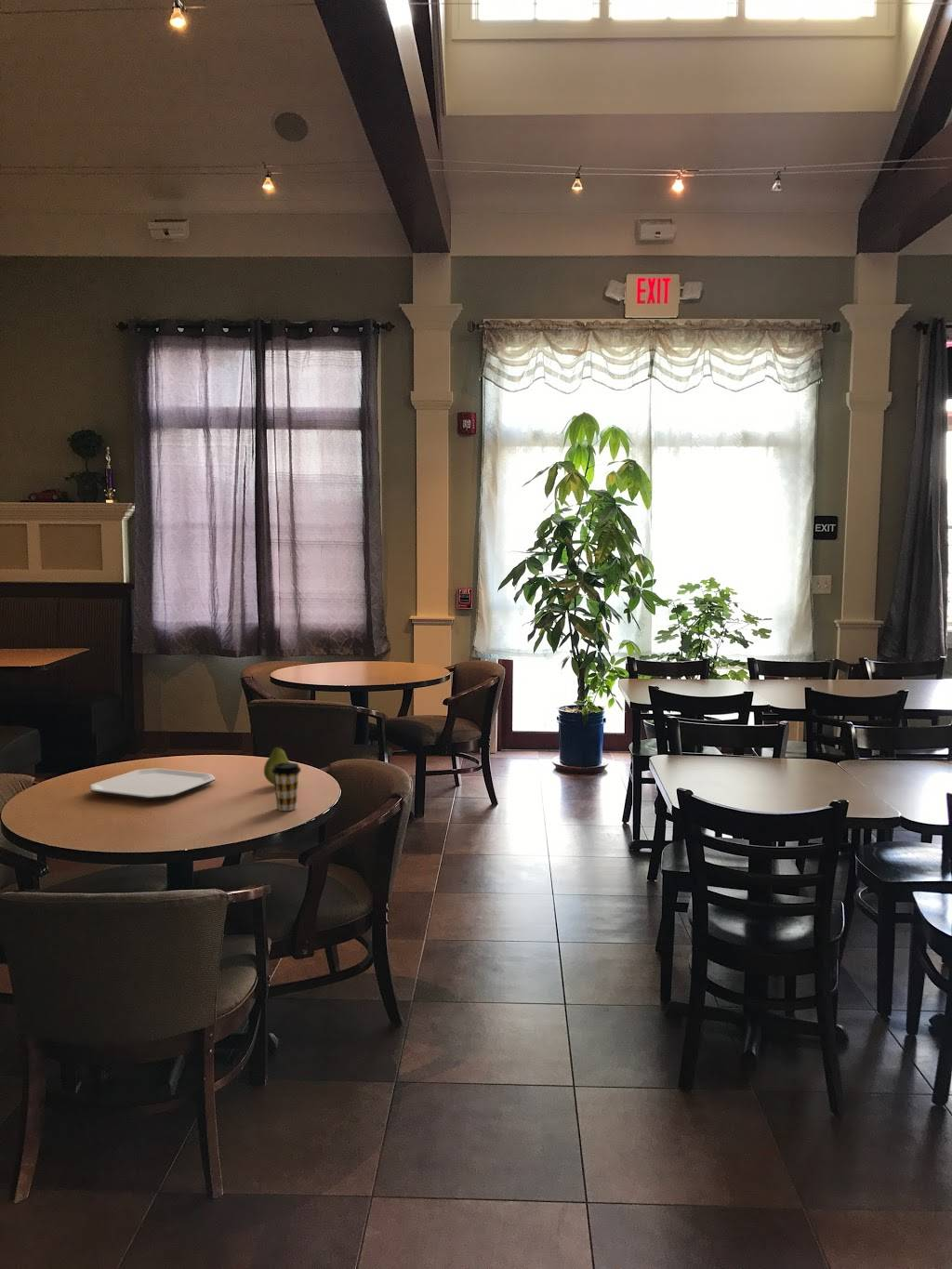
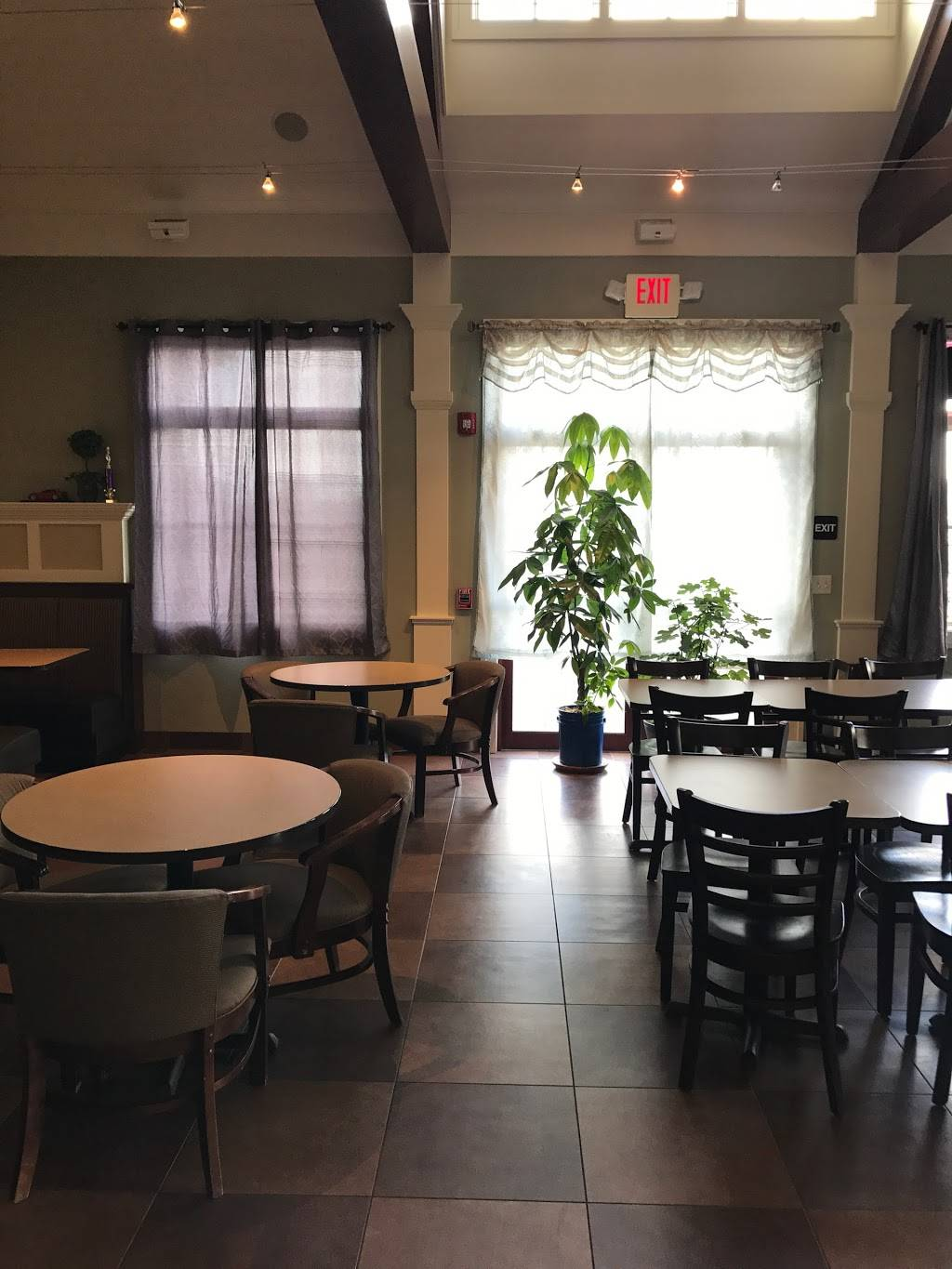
- plate [89,767,217,801]
- fruit [263,744,290,787]
- coffee cup [272,761,302,812]
